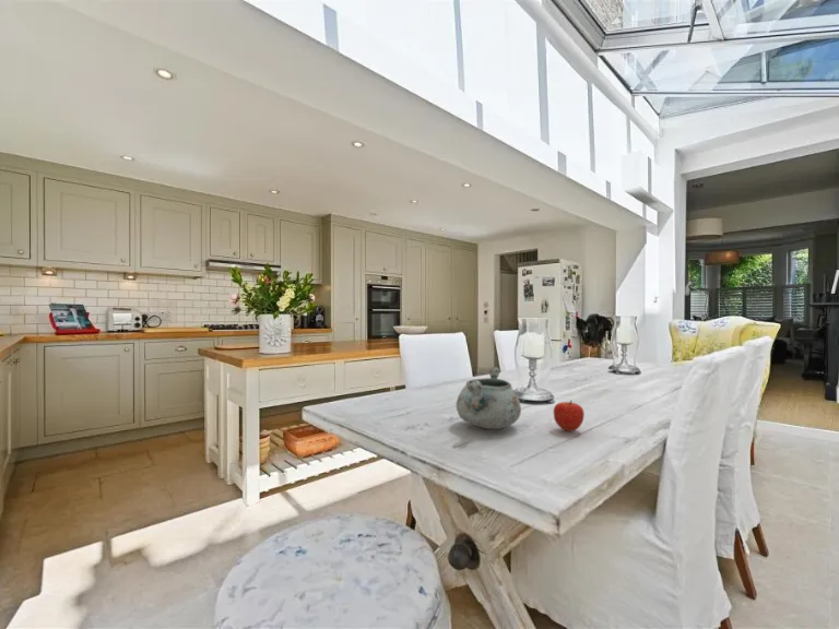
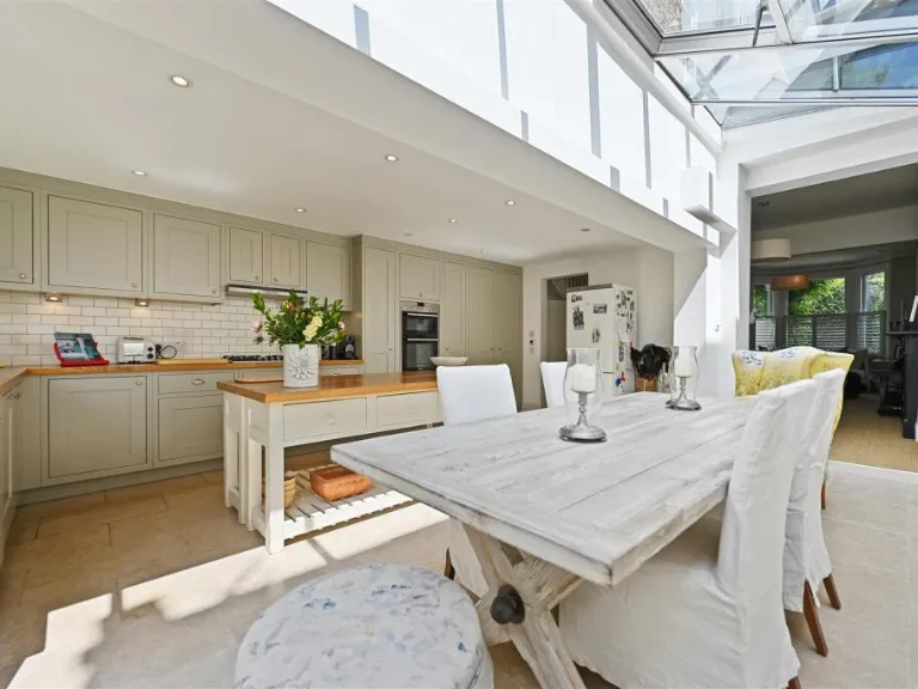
- fruit [553,400,586,432]
- decorative bowl [456,366,522,430]
